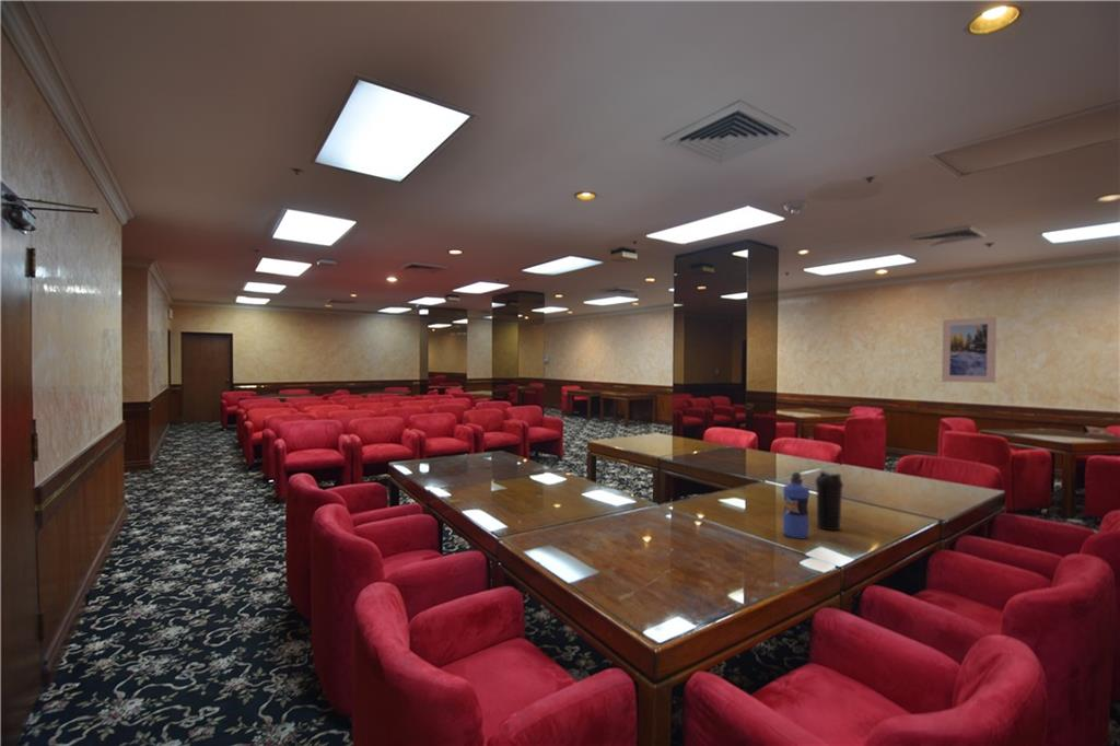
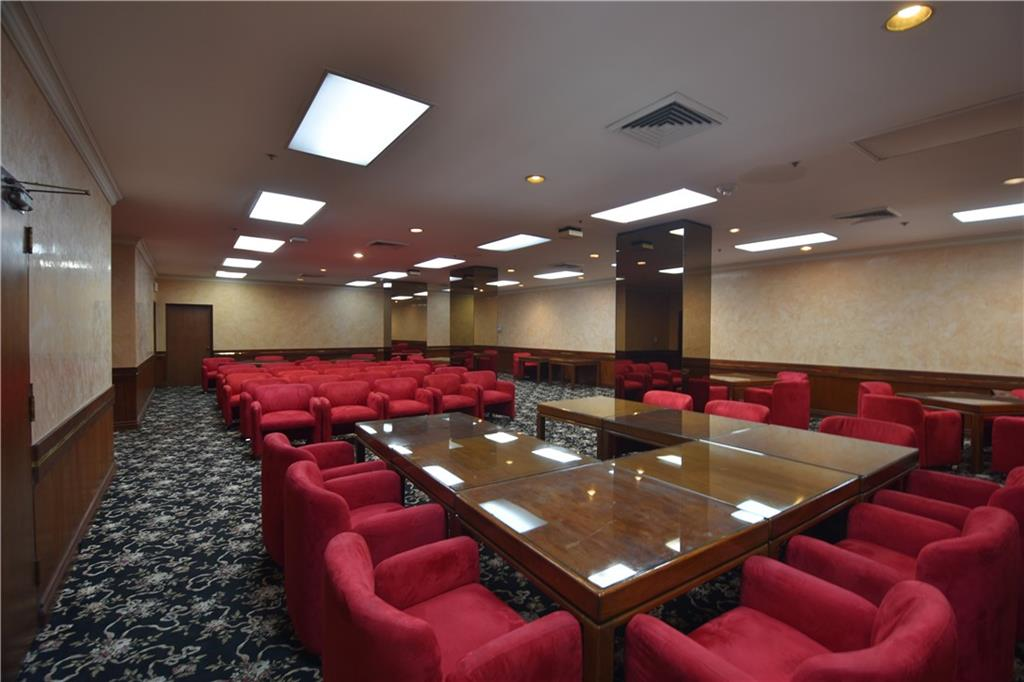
- water bottle [815,470,844,532]
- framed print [941,316,998,384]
- water bottle [782,471,810,539]
